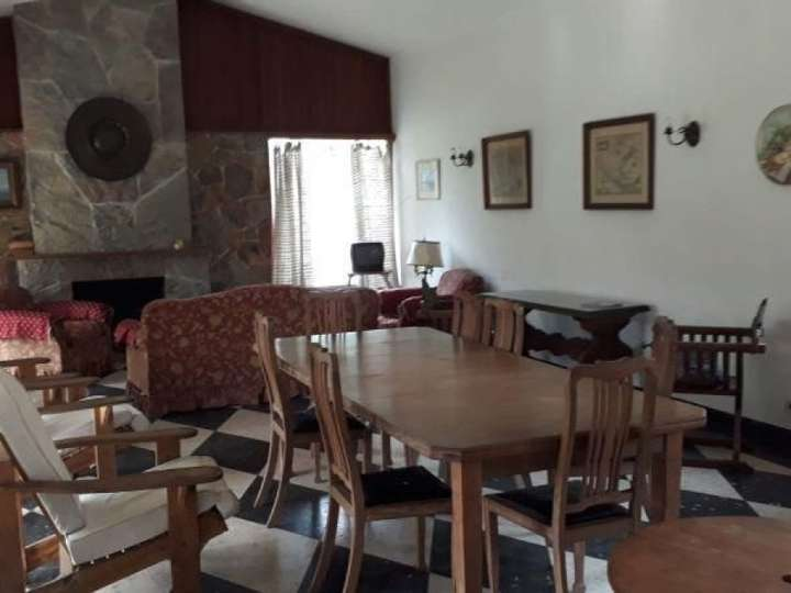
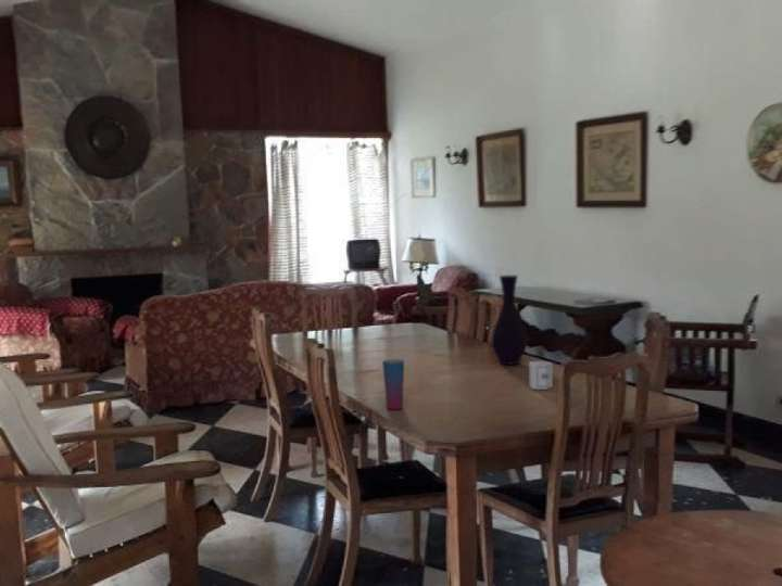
+ cup [381,358,405,411]
+ vase [490,275,529,366]
+ cup [528,360,554,391]
